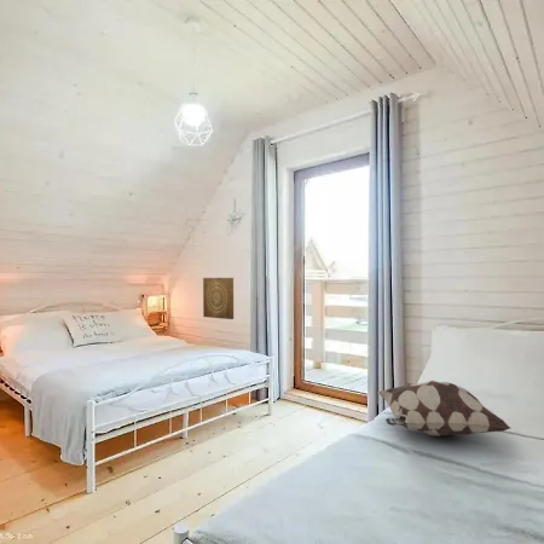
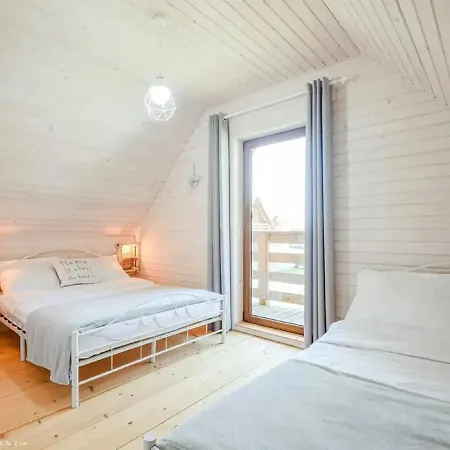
- wall art [202,277,235,320]
- decorative pillow [376,380,511,438]
